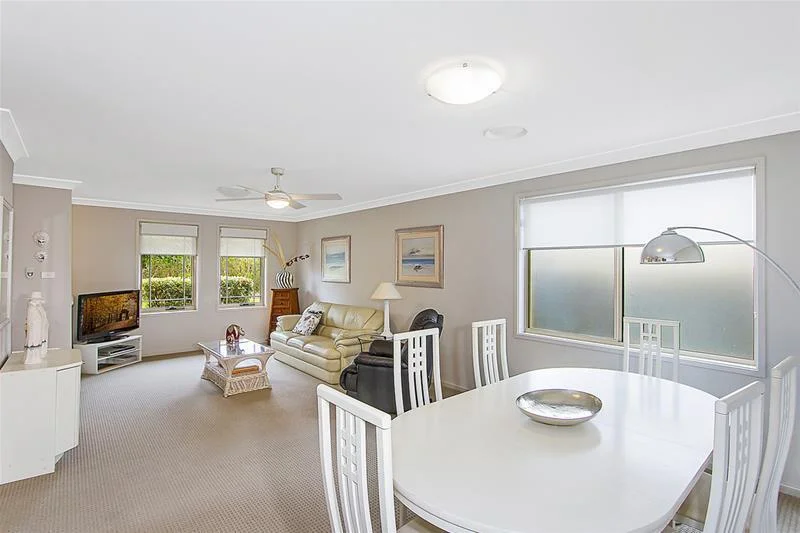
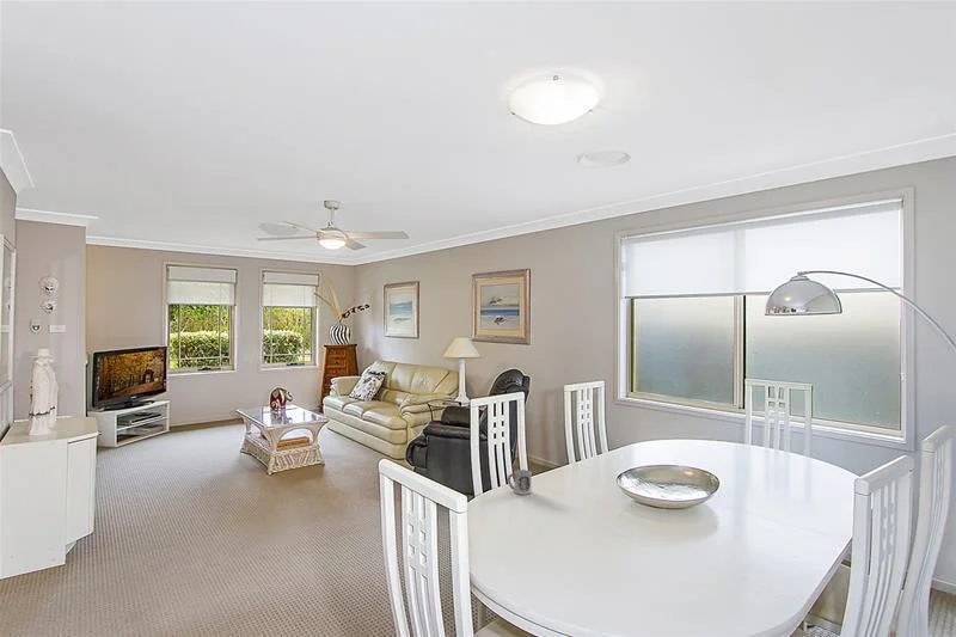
+ cup [507,468,533,496]
